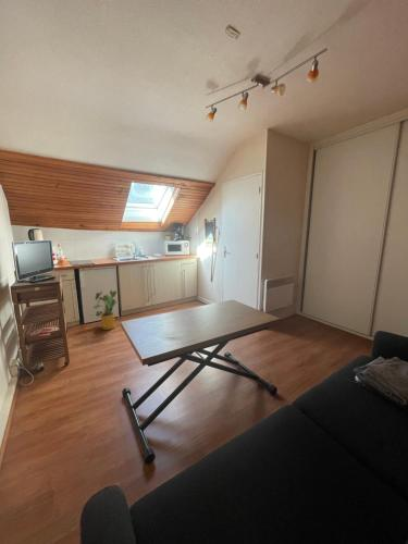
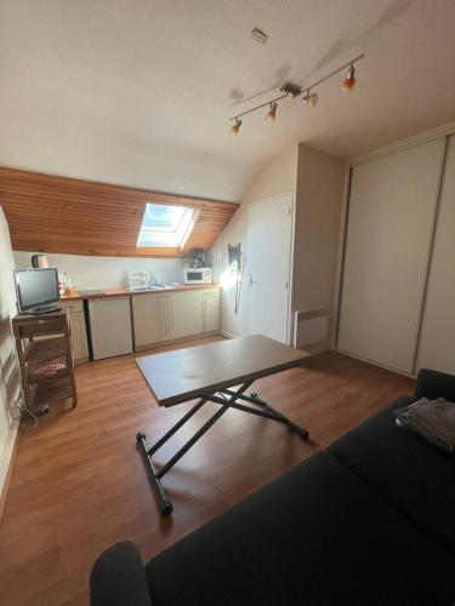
- house plant [91,289,121,331]
